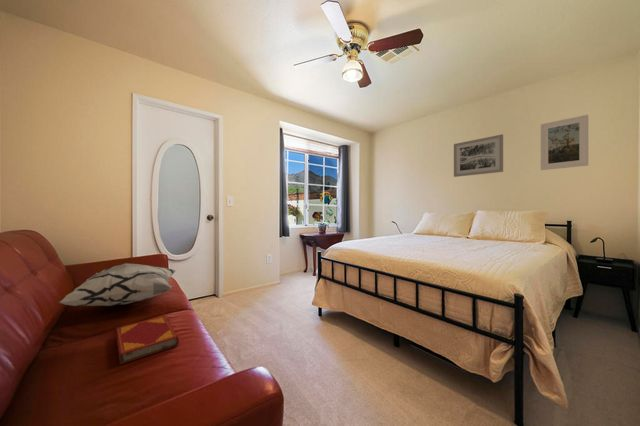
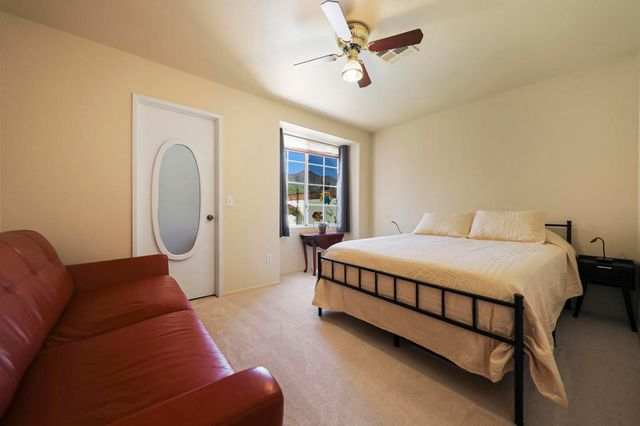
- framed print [540,114,589,171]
- hardback book [115,315,180,366]
- wall art [453,133,504,178]
- decorative pillow [58,262,176,307]
